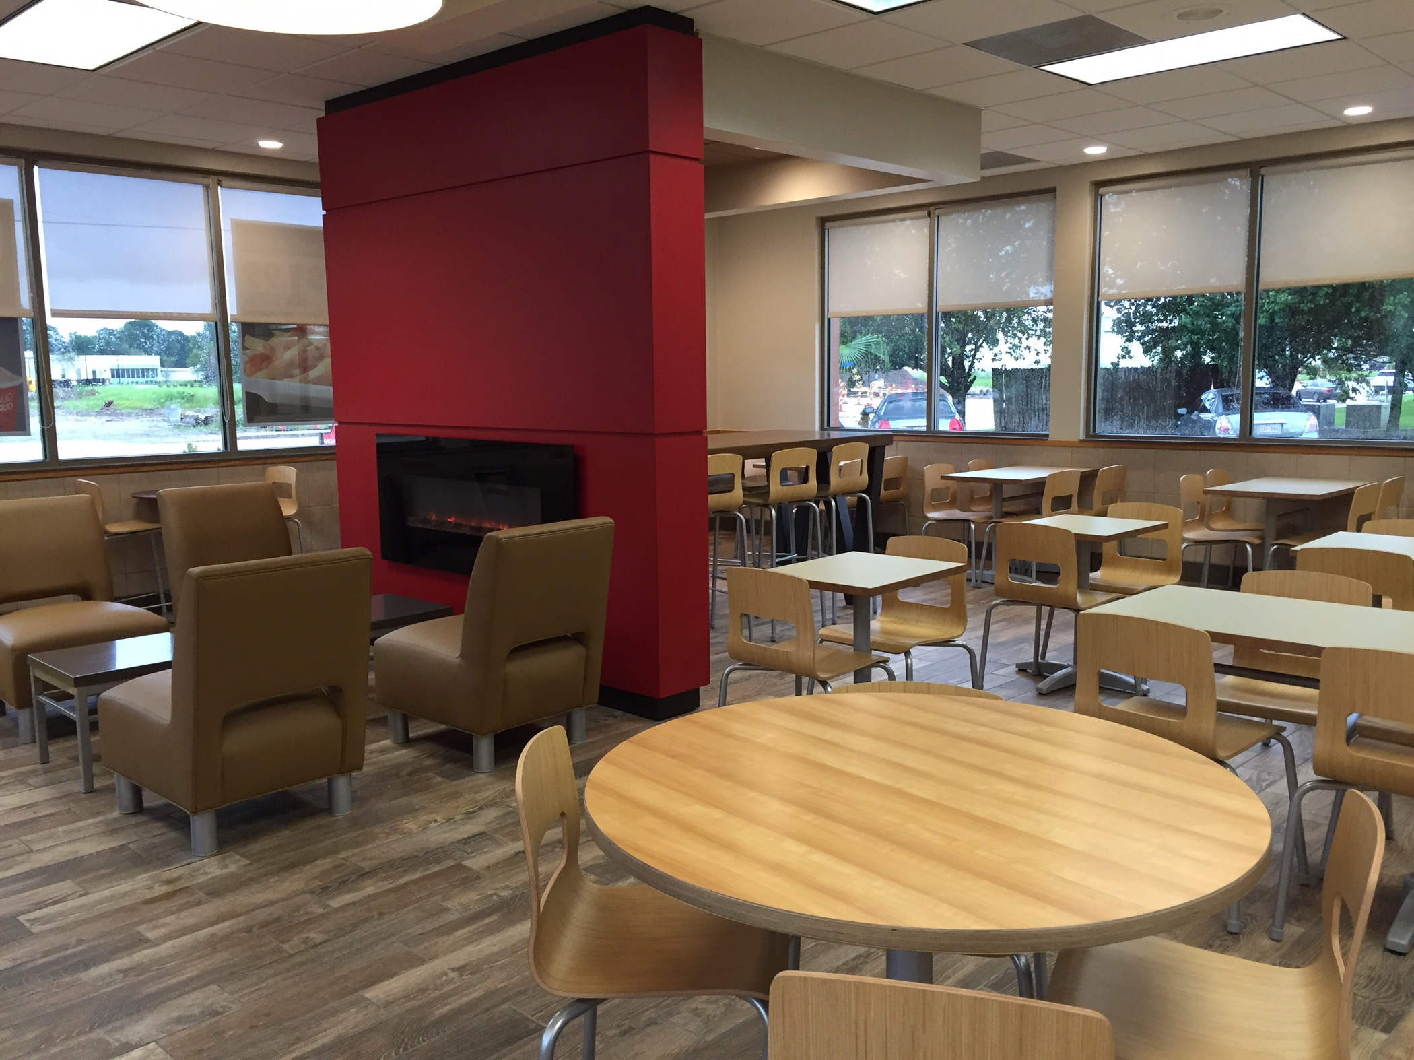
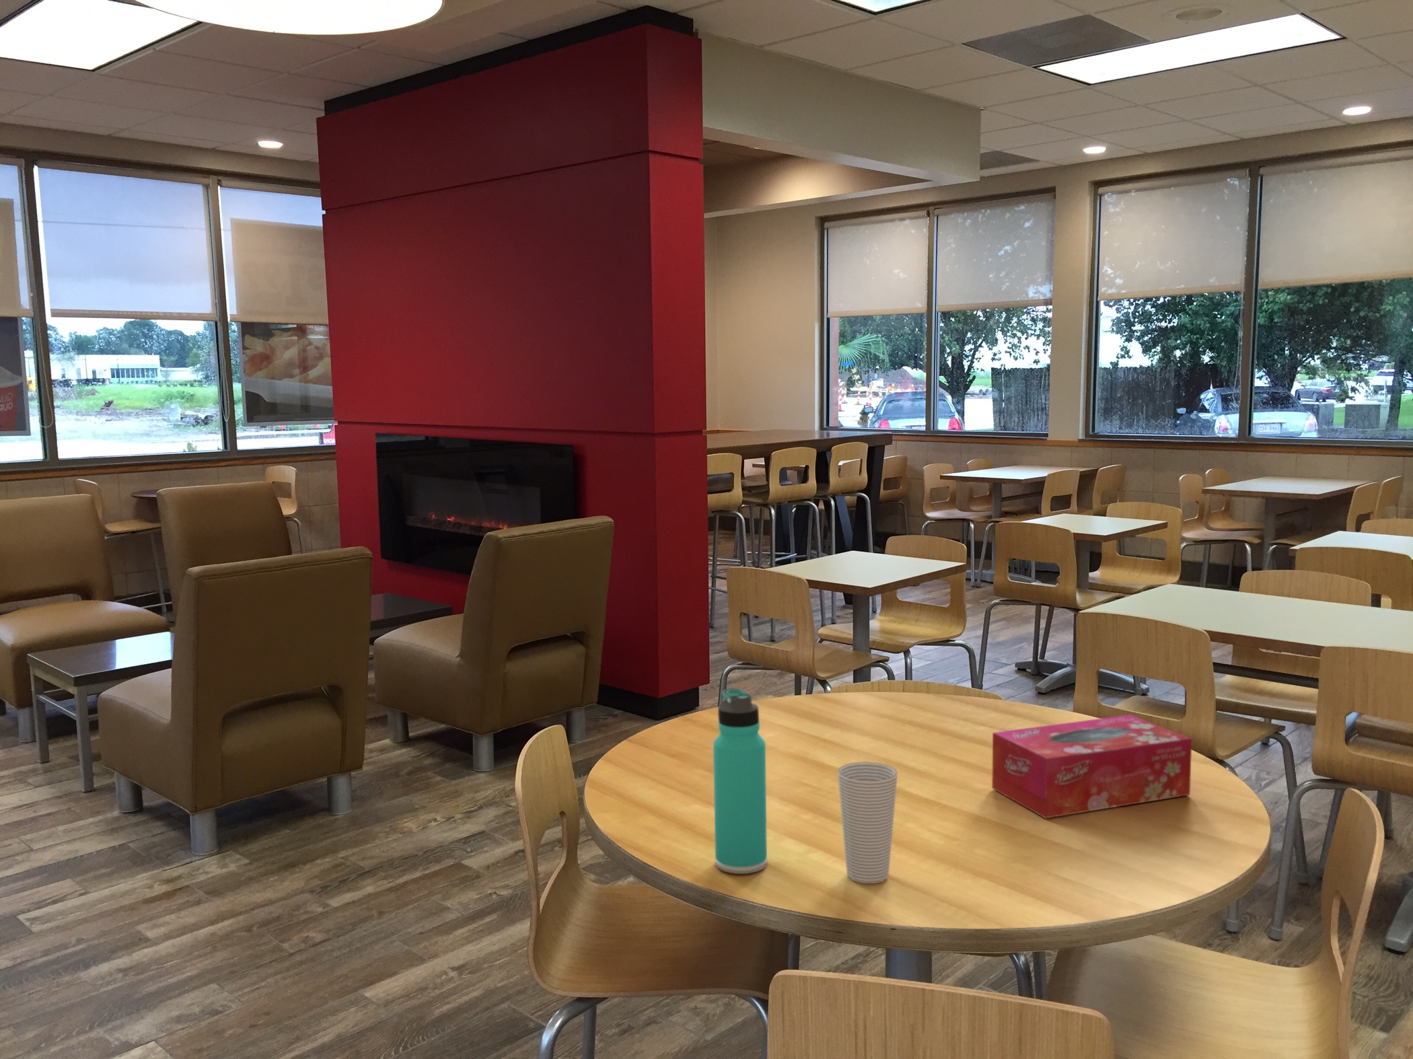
+ tissue box [991,714,1193,819]
+ cup [837,761,898,884]
+ thermos bottle [712,687,768,874]
